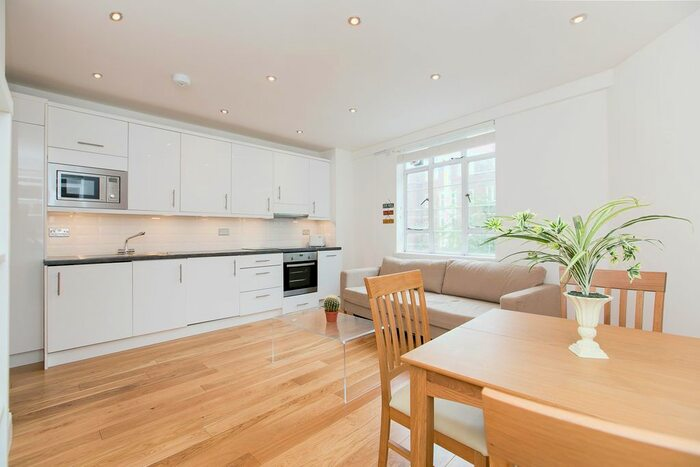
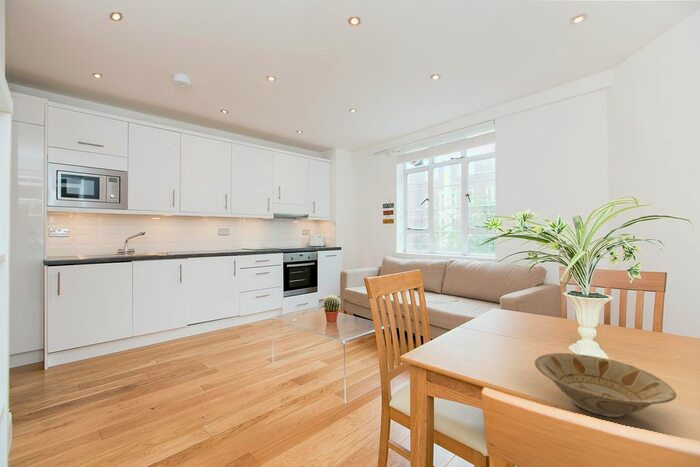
+ bowl [534,352,677,418]
